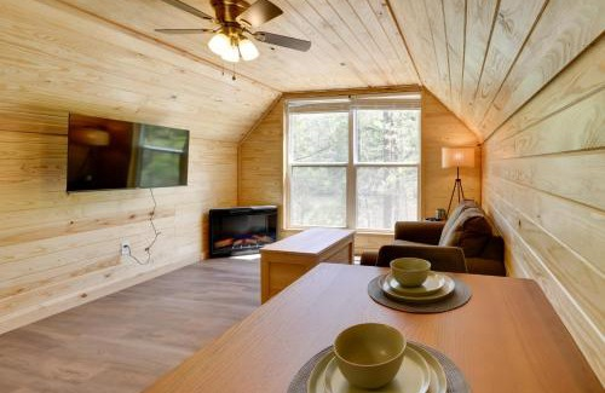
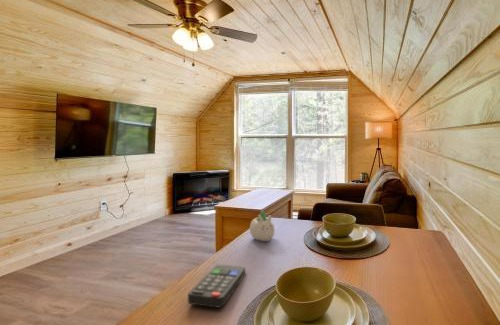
+ remote control [187,264,246,309]
+ succulent planter [249,210,276,242]
